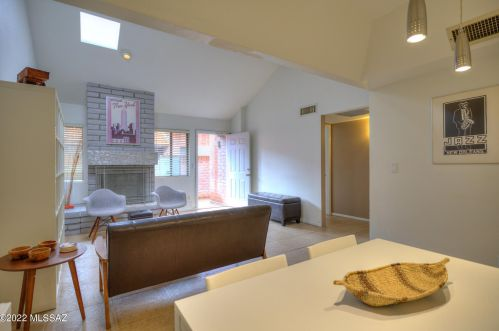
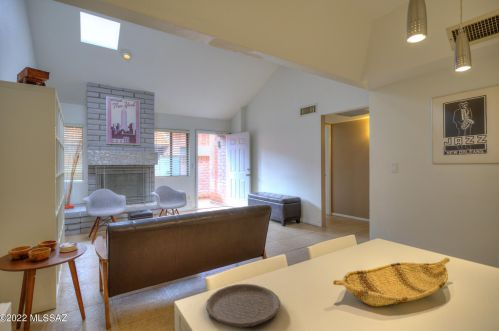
+ plate [205,283,282,328]
